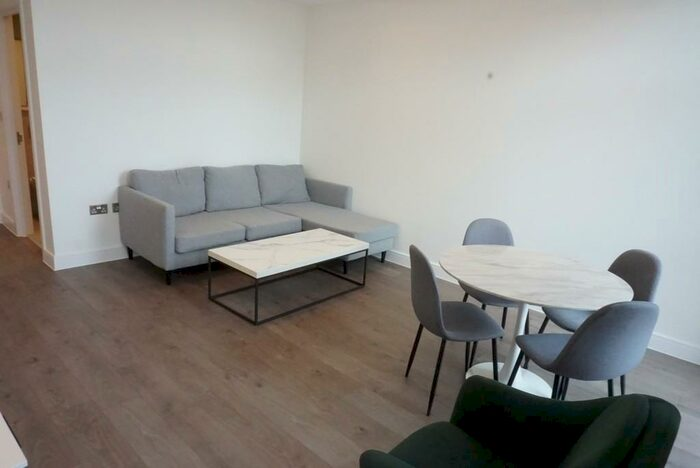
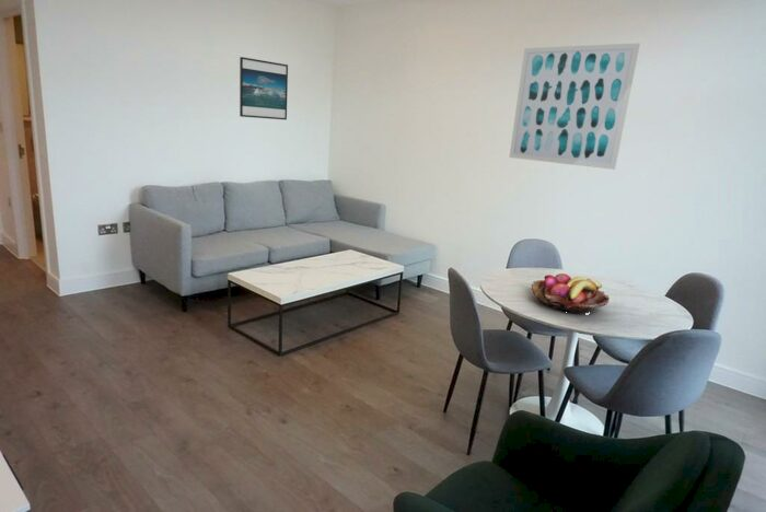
+ fruit basket [531,272,611,315]
+ wall art [508,42,641,171]
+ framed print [239,56,289,120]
